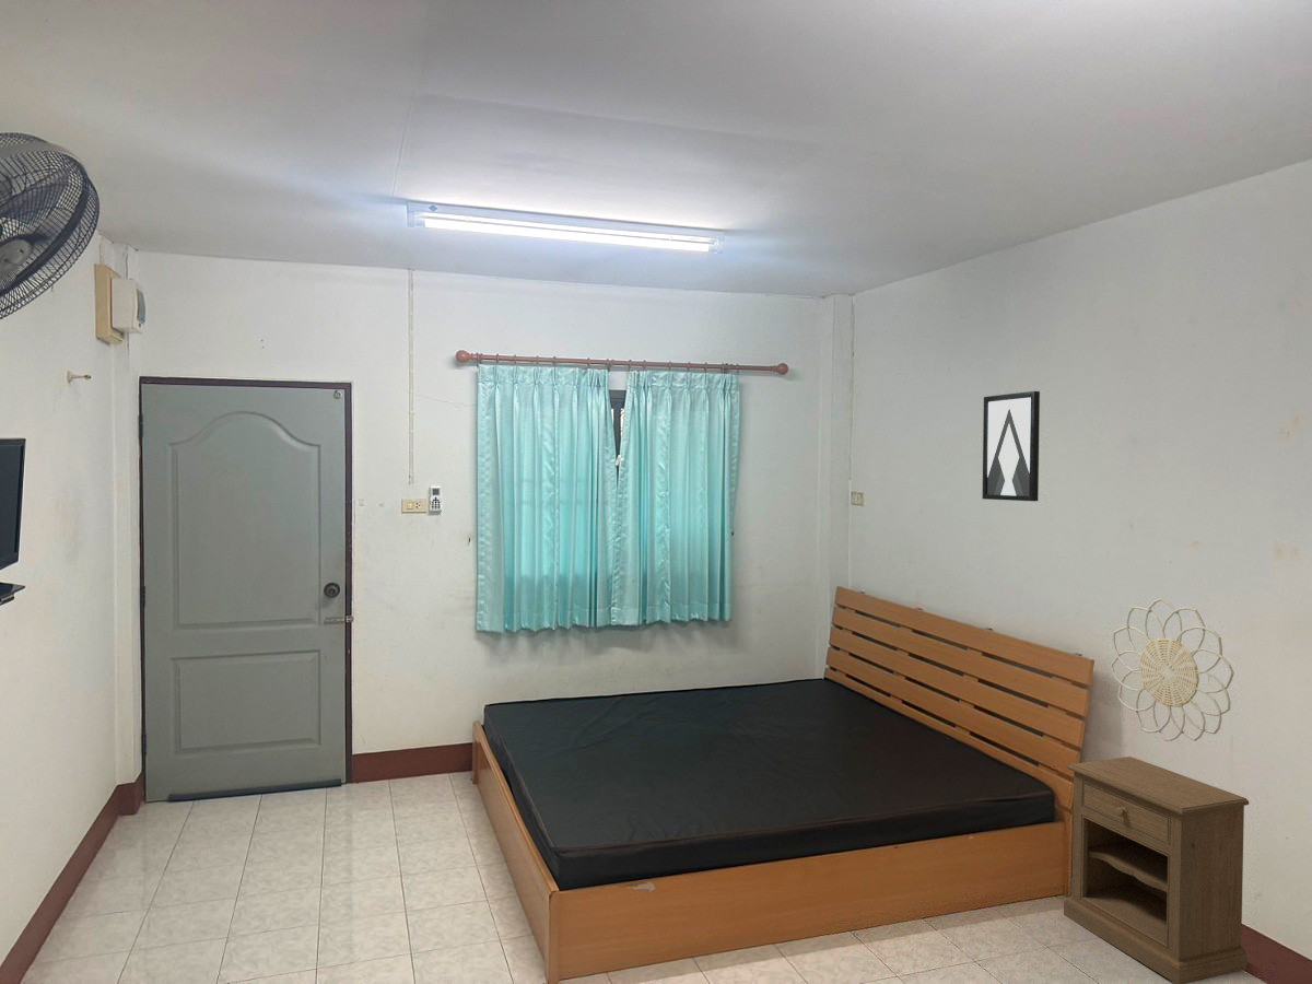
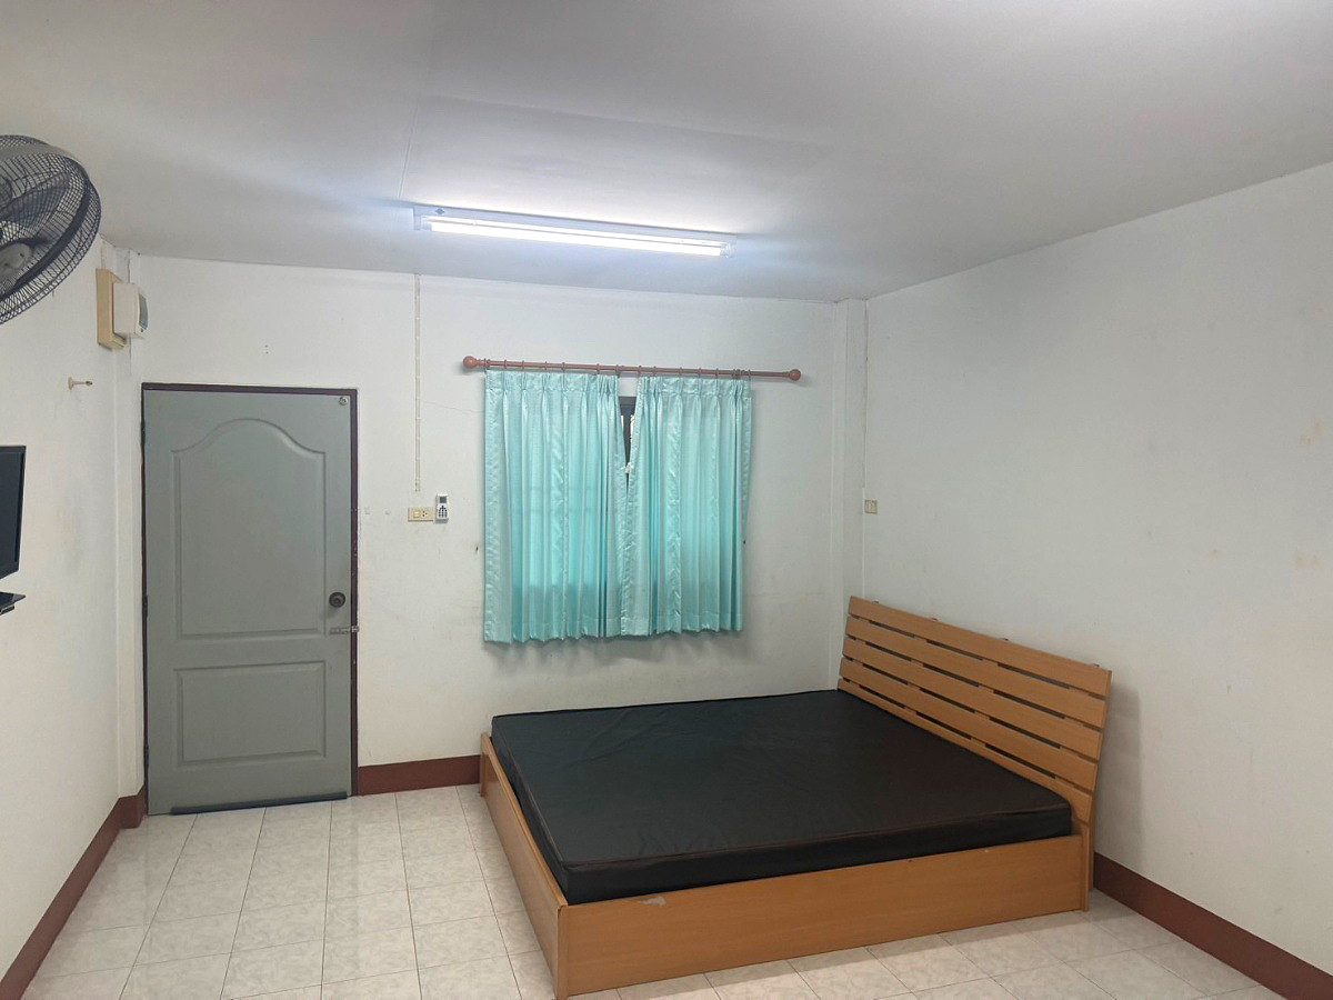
- wall art [981,390,1041,502]
- decorative wall piece [1110,597,1235,742]
- nightstand [1063,755,1250,984]
